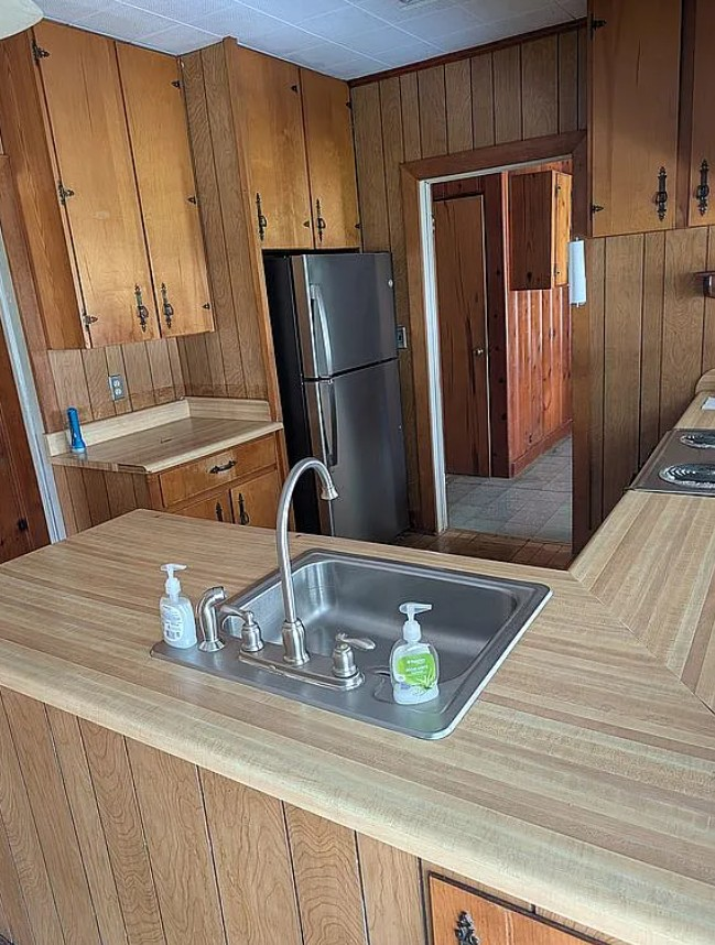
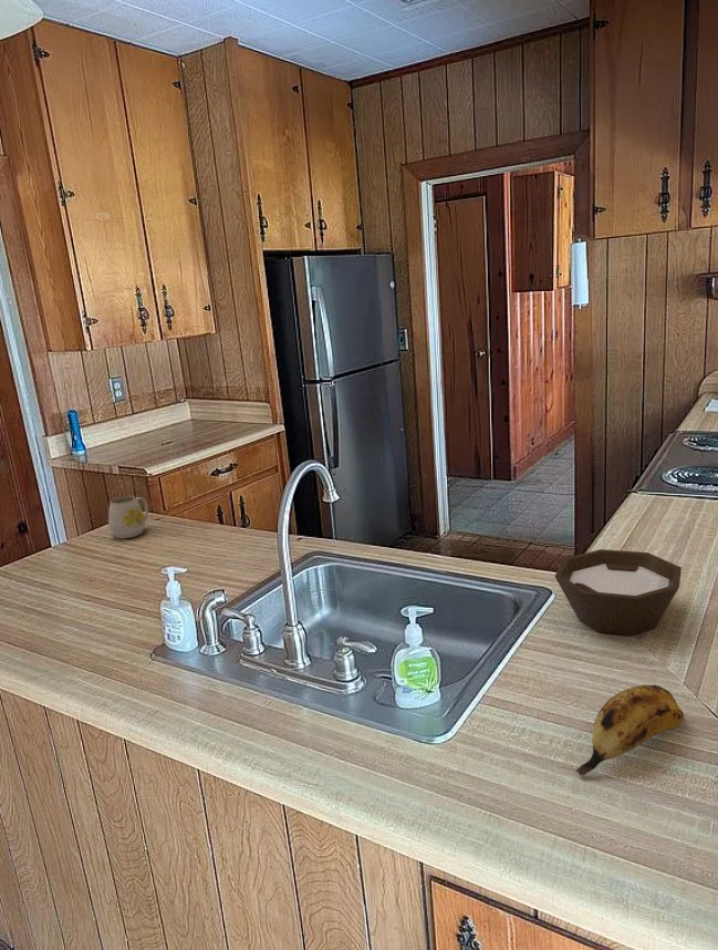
+ mug [107,495,149,539]
+ banana [575,684,685,776]
+ bowl [554,548,683,637]
